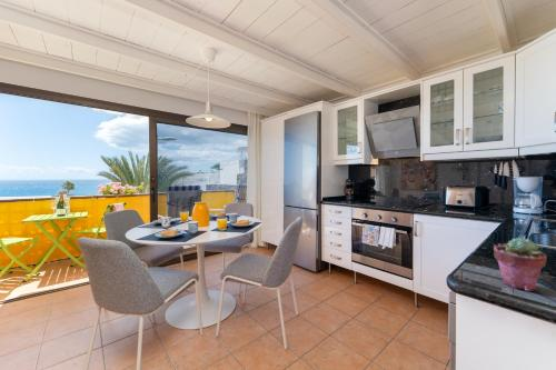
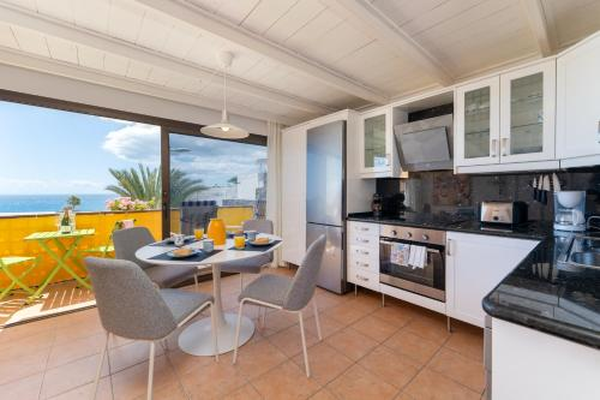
- potted succulent [493,237,548,292]
